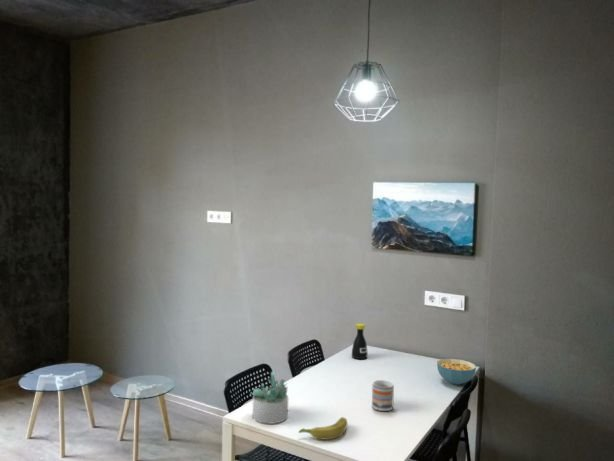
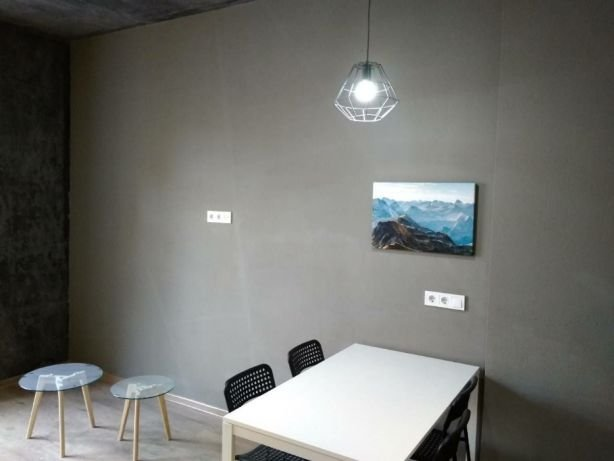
- mug [371,379,395,412]
- bottle [351,323,369,360]
- cereal bowl [436,358,477,386]
- banana [298,416,349,440]
- succulent plant [249,371,289,425]
